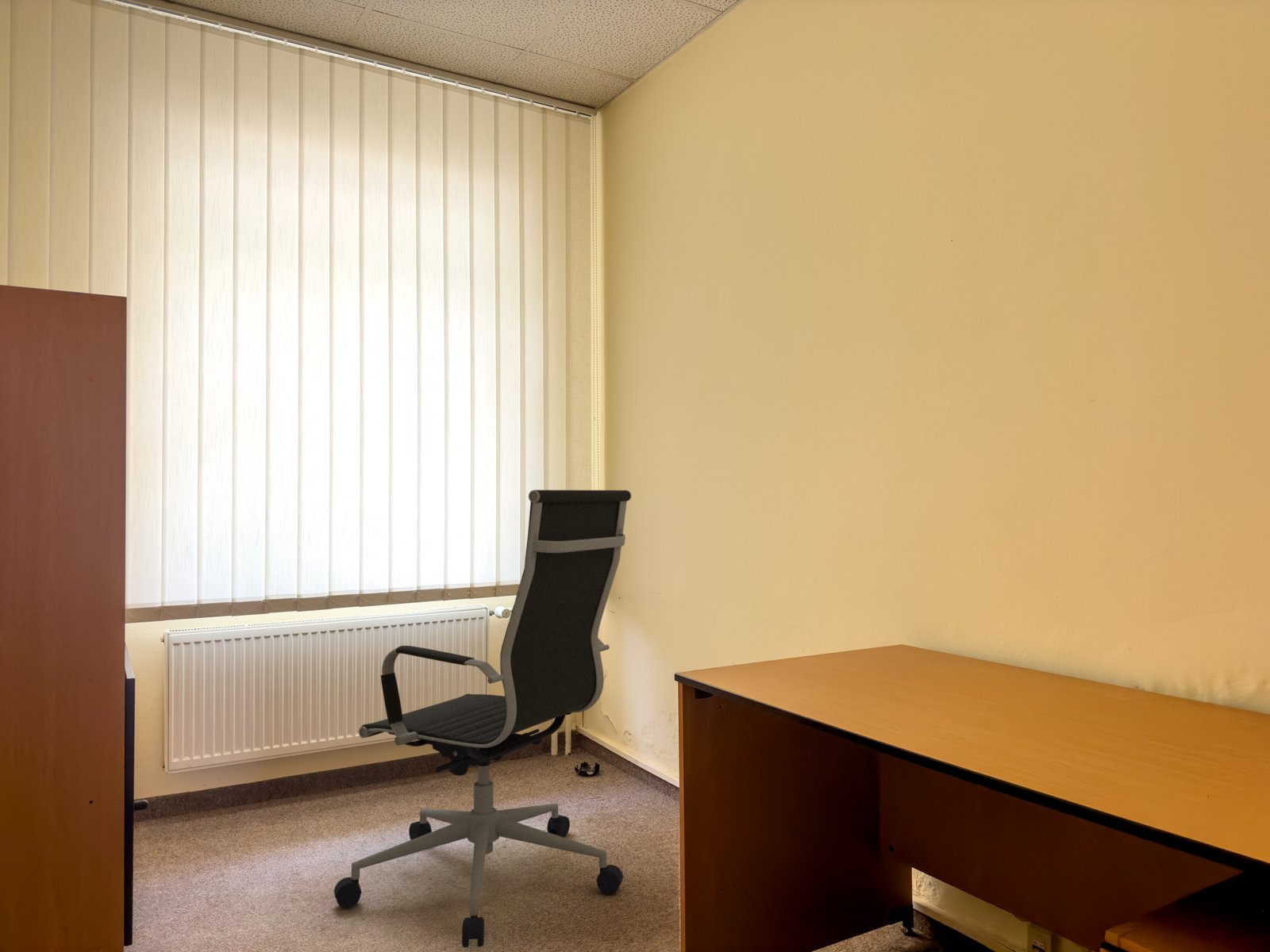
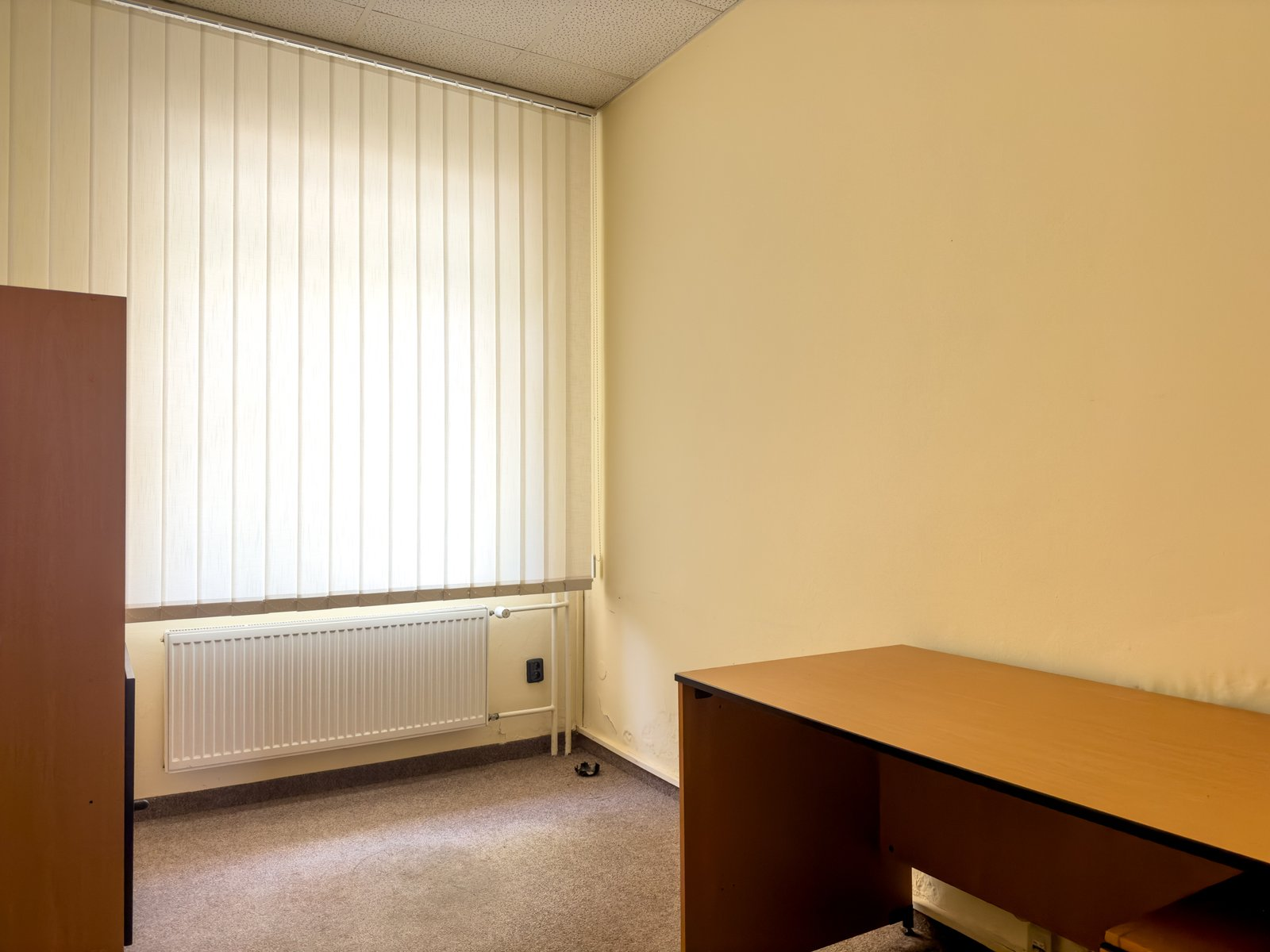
- office chair [333,489,632,948]
